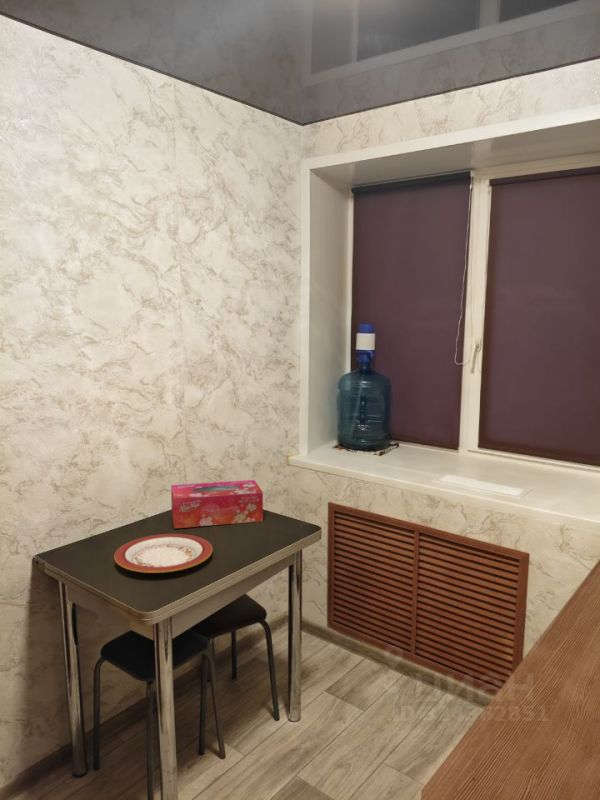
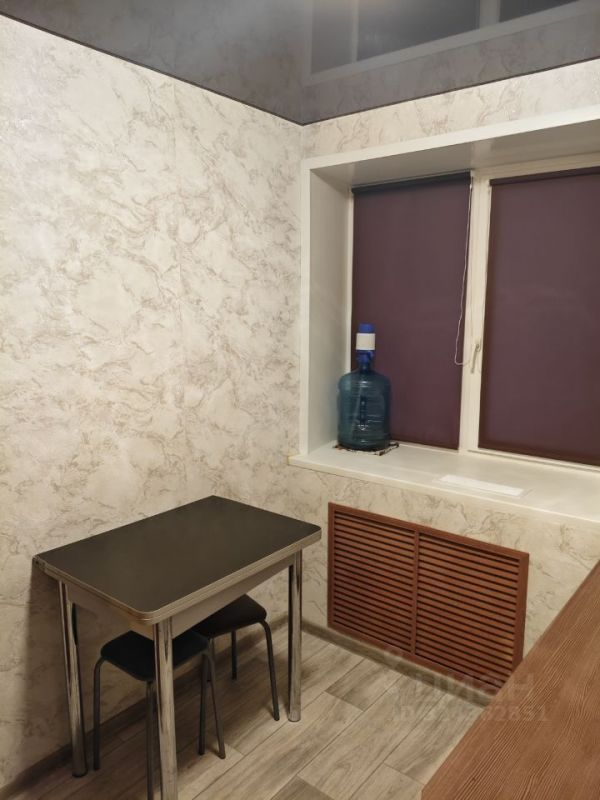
- tissue box [170,479,264,529]
- plate [113,533,213,574]
